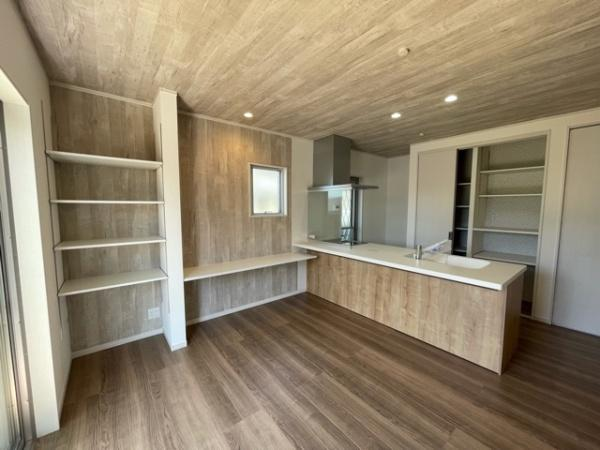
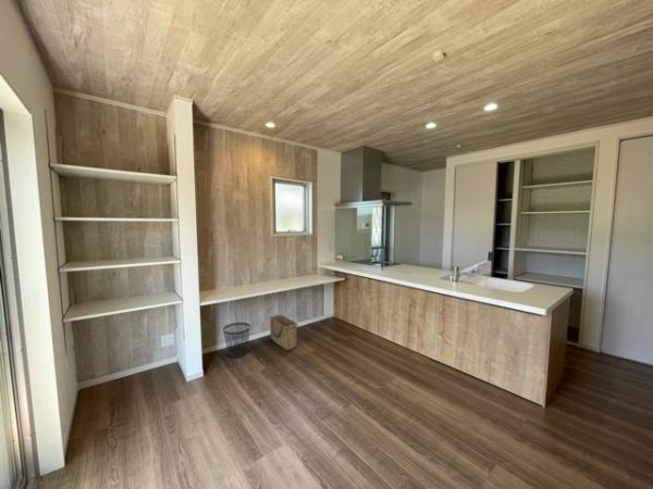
+ basket [268,313,299,351]
+ wastebasket [222,322,251,359]
